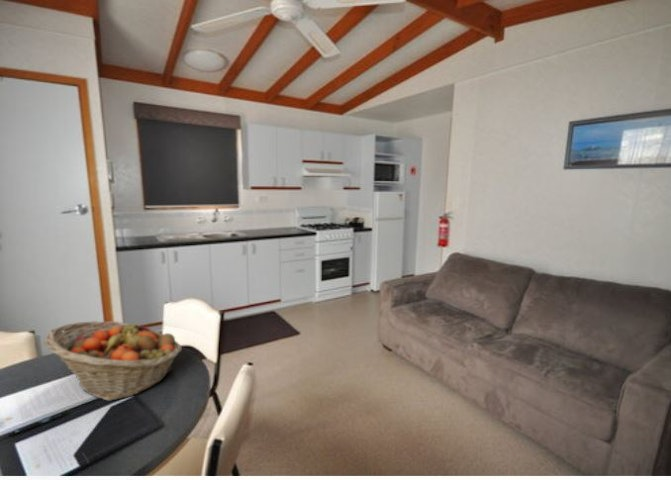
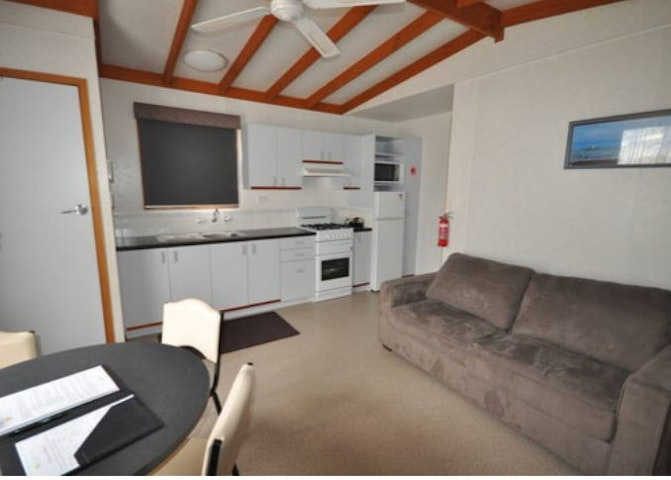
- fruit basket [43,320,183,402]
